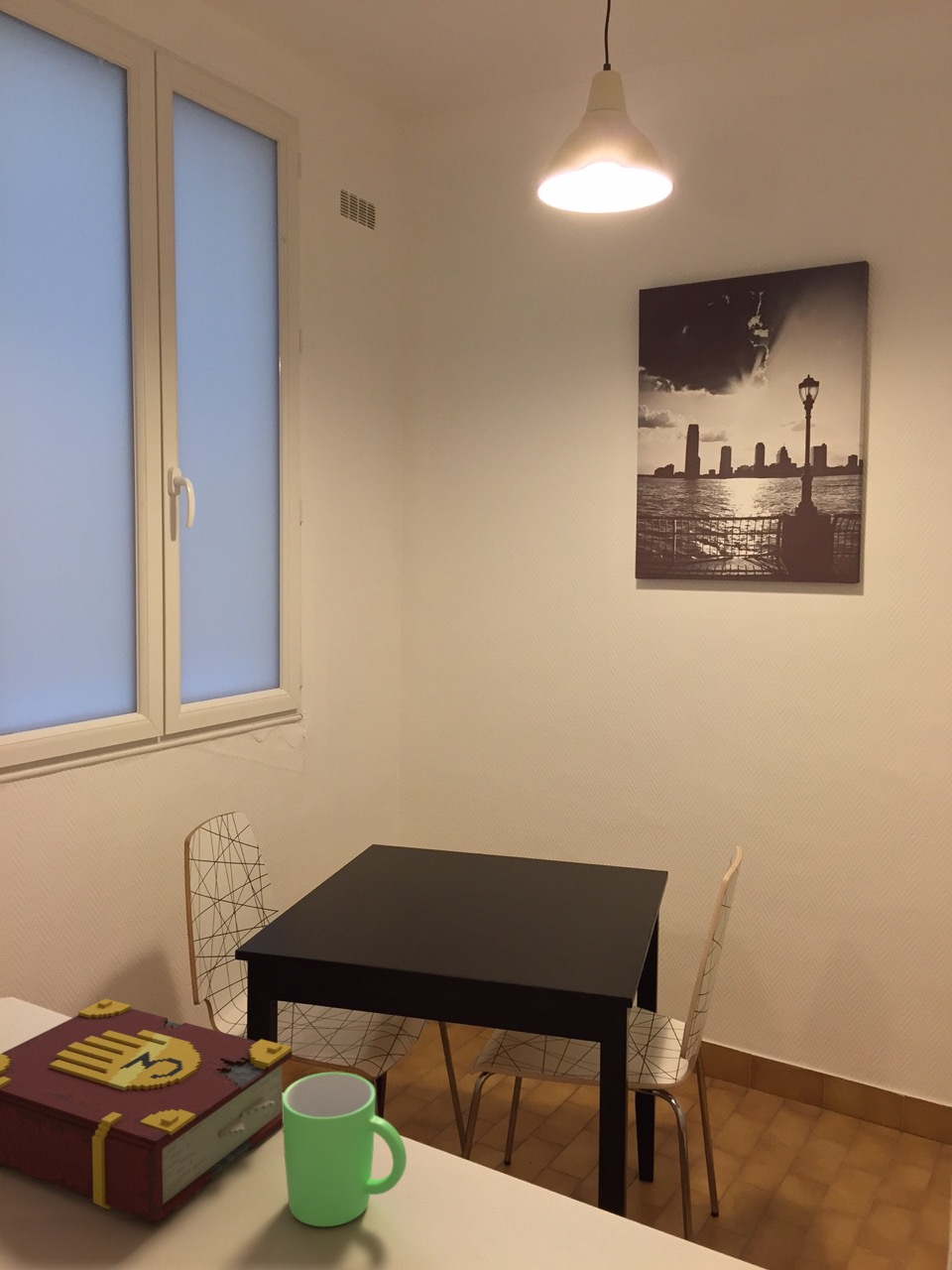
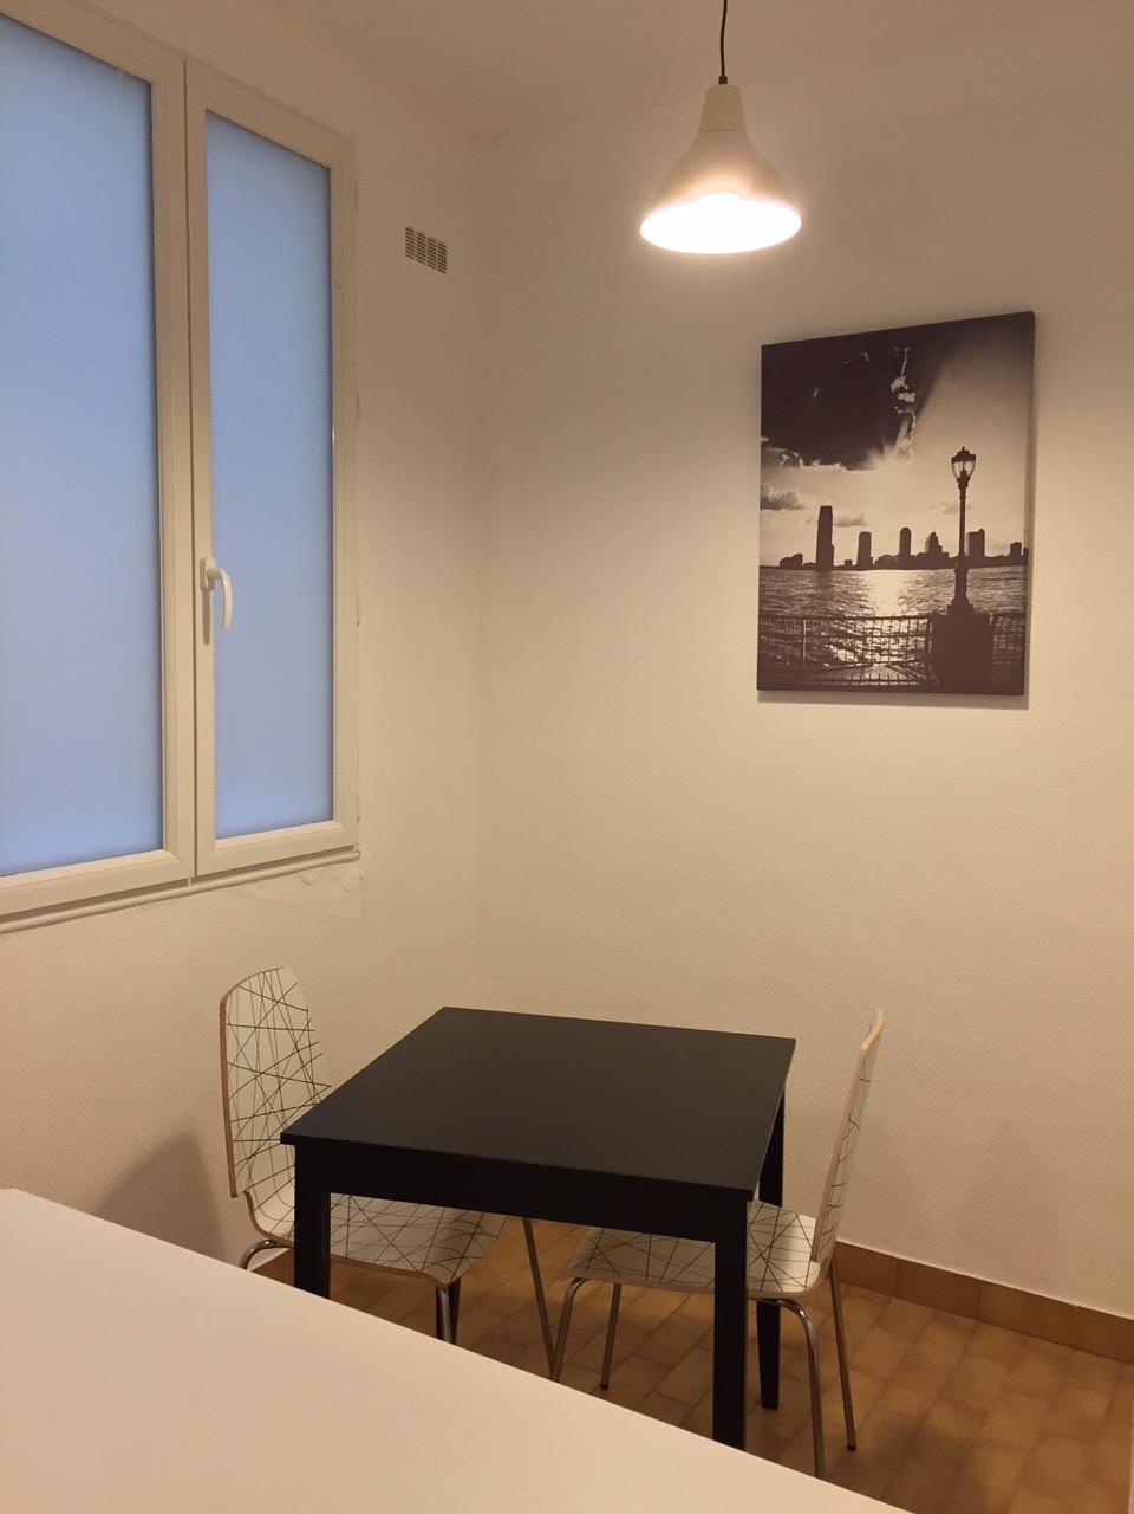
- book [0,998,293,1225]
- mug [282,1072,408,1227]
